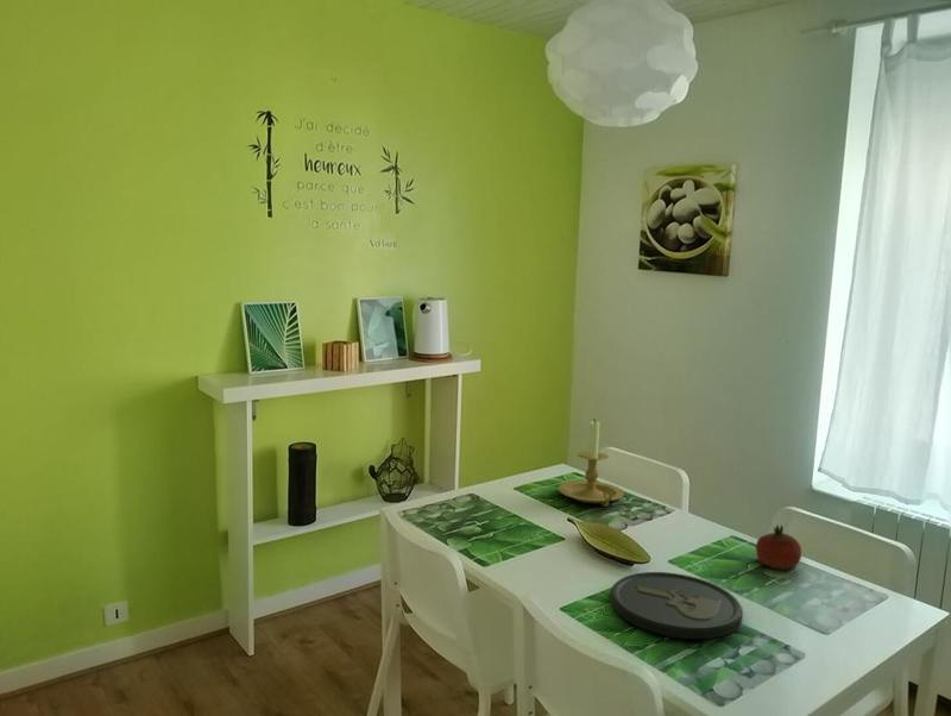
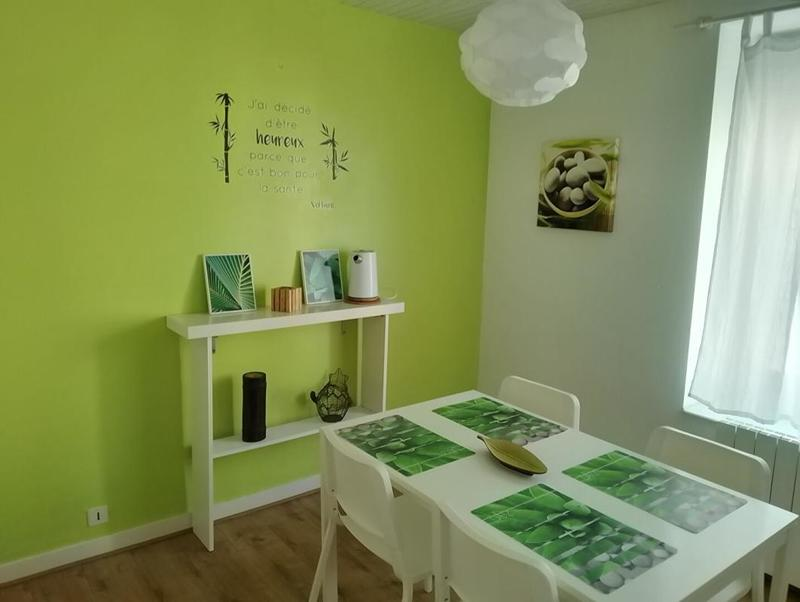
- fruit [755,523,802,571]
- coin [609,571,744,640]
- candle holder [556,417,625,508]
